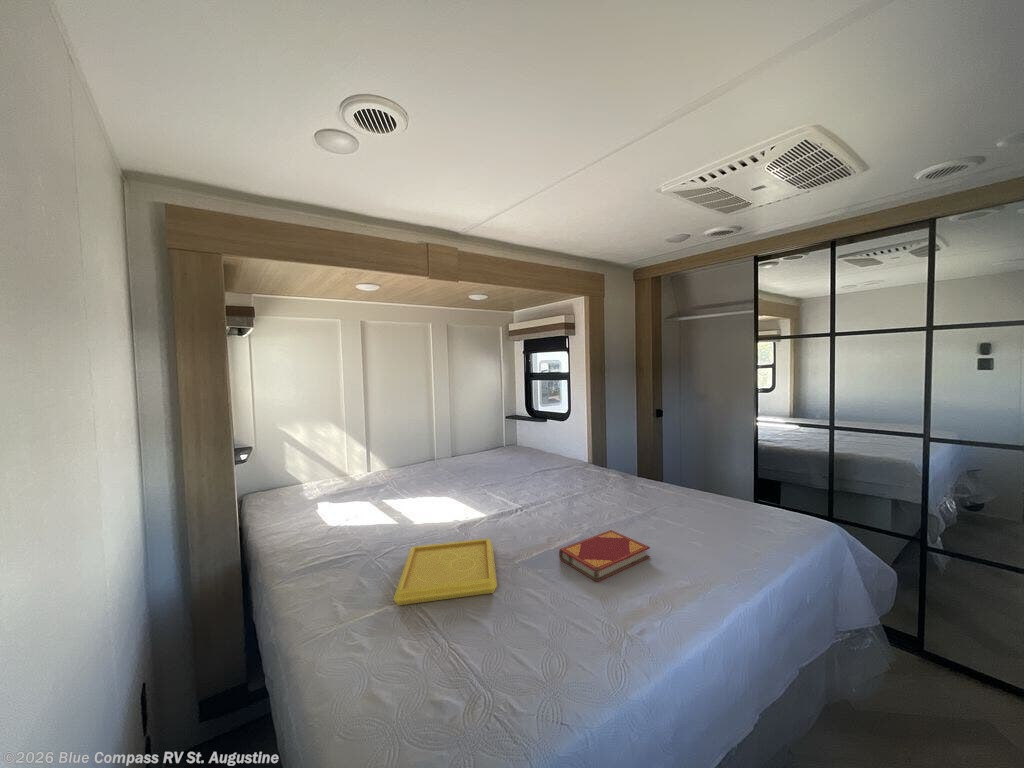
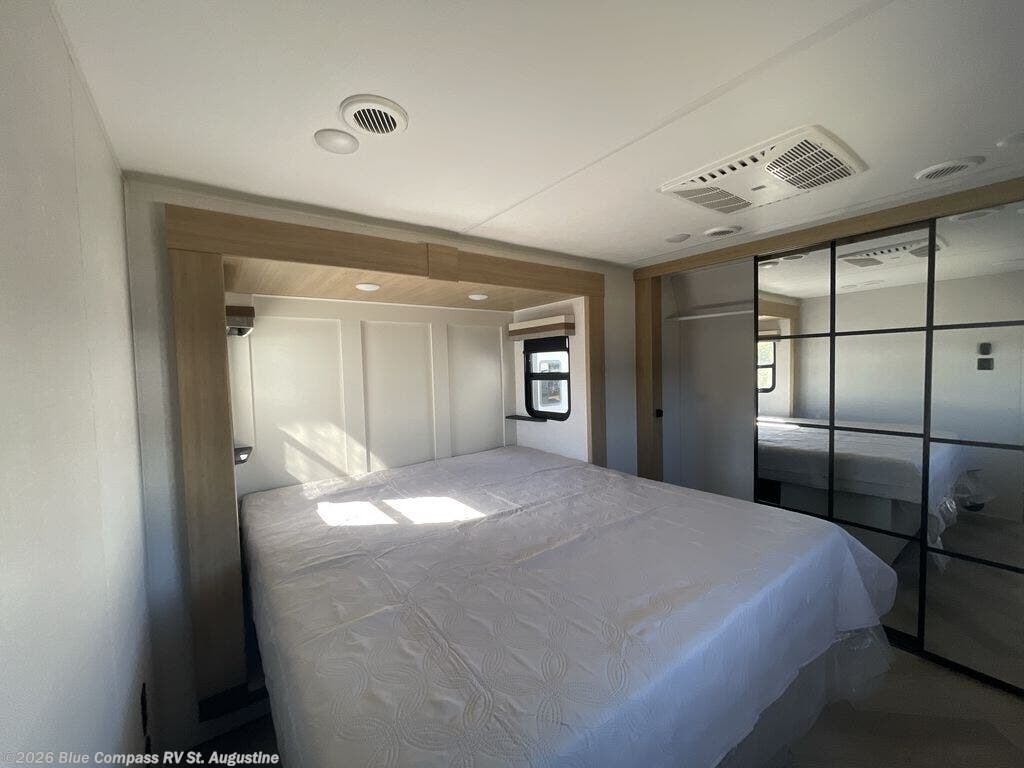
- serving tray [393,538,498,606]
- hardback book [558,529,651,583]
